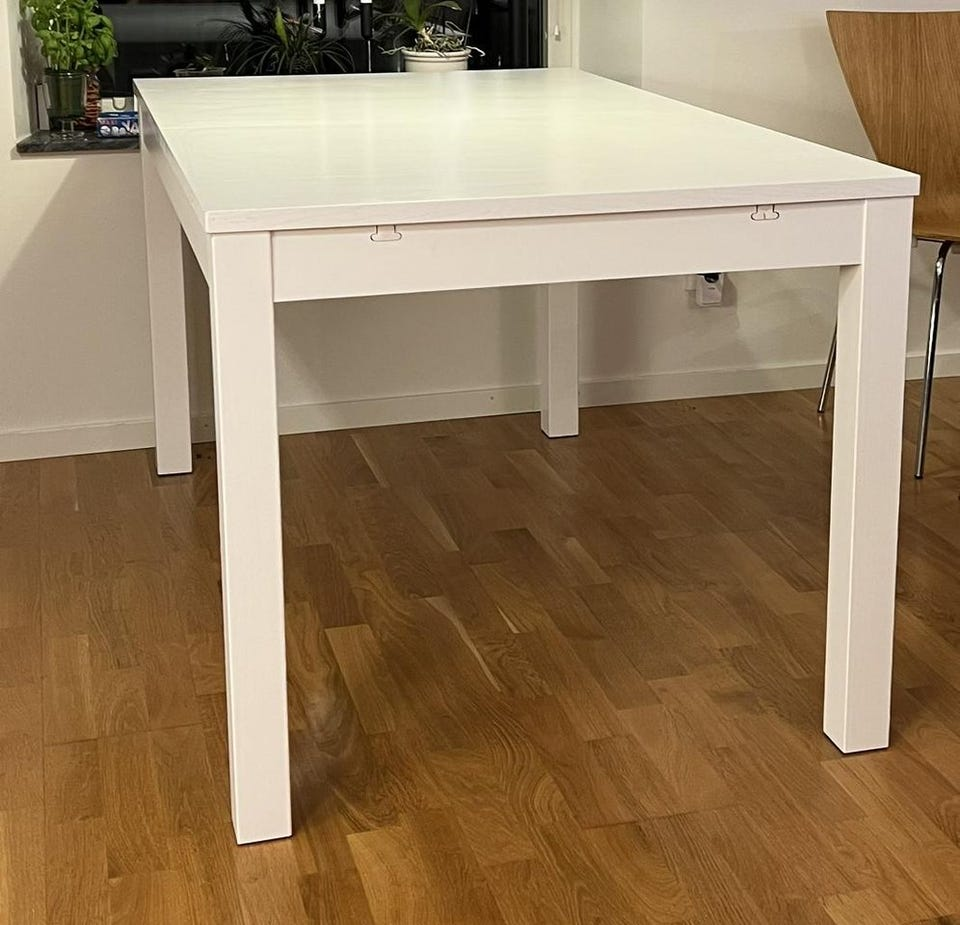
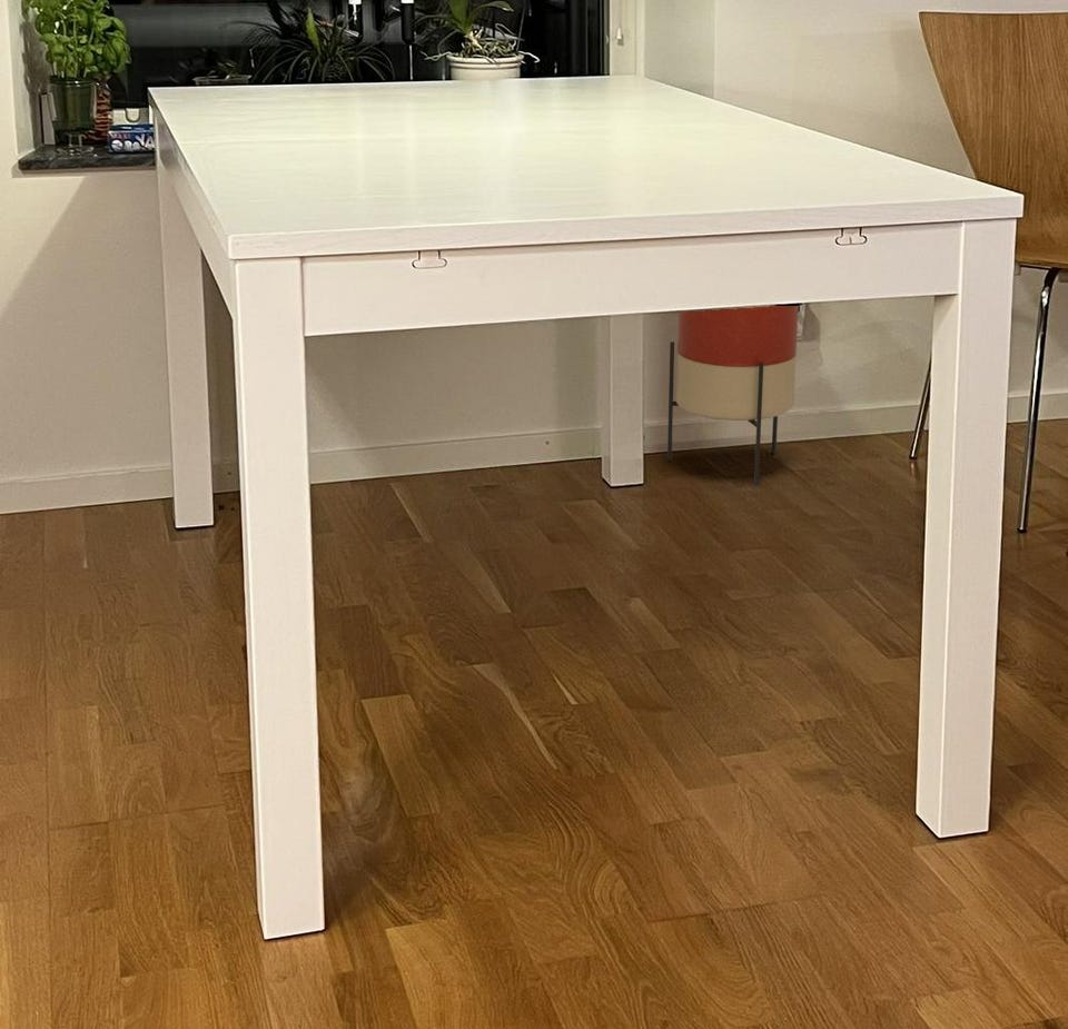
+ planter [666,305,800,486]
